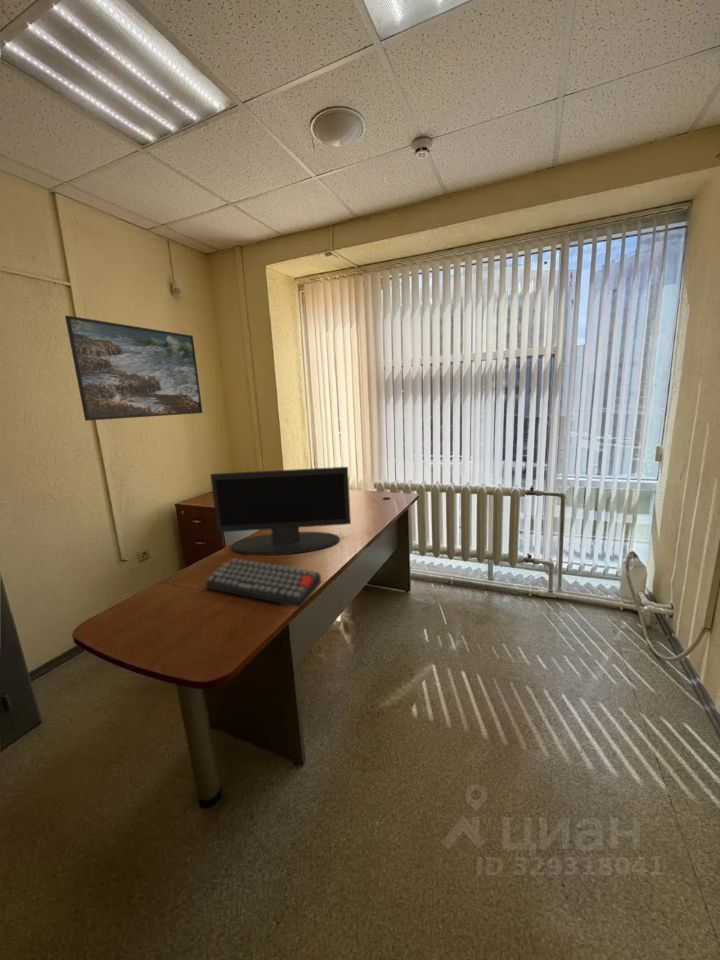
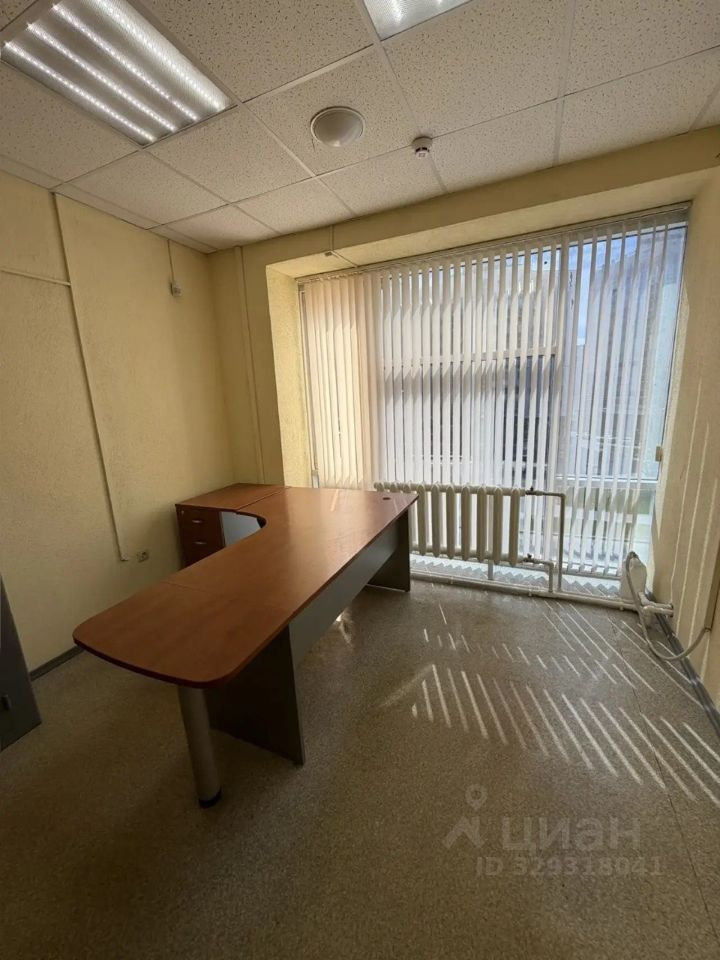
- monitor [209,466,352,556]
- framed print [64,315,204,422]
- keyboard [205,557,322,608]
